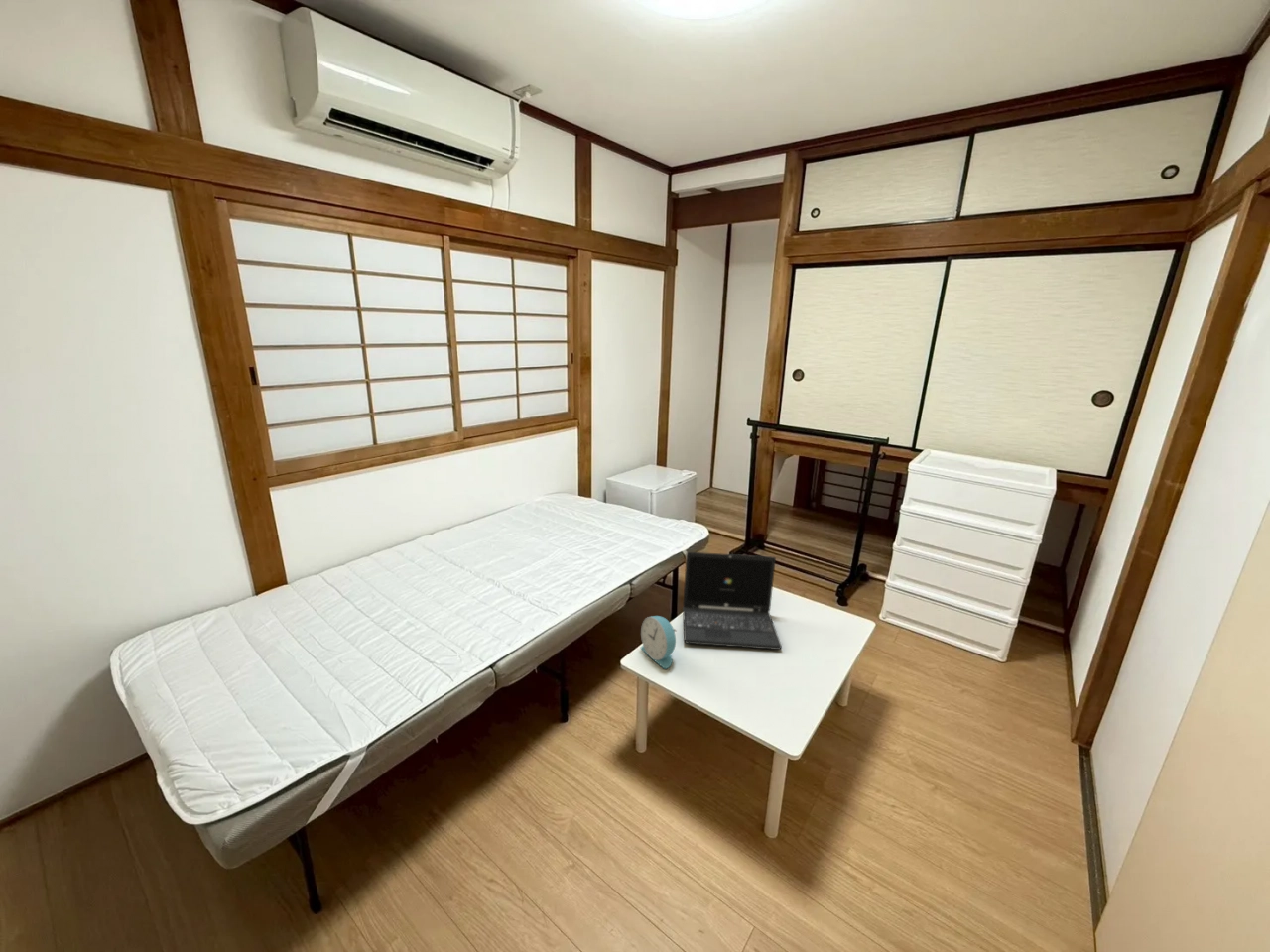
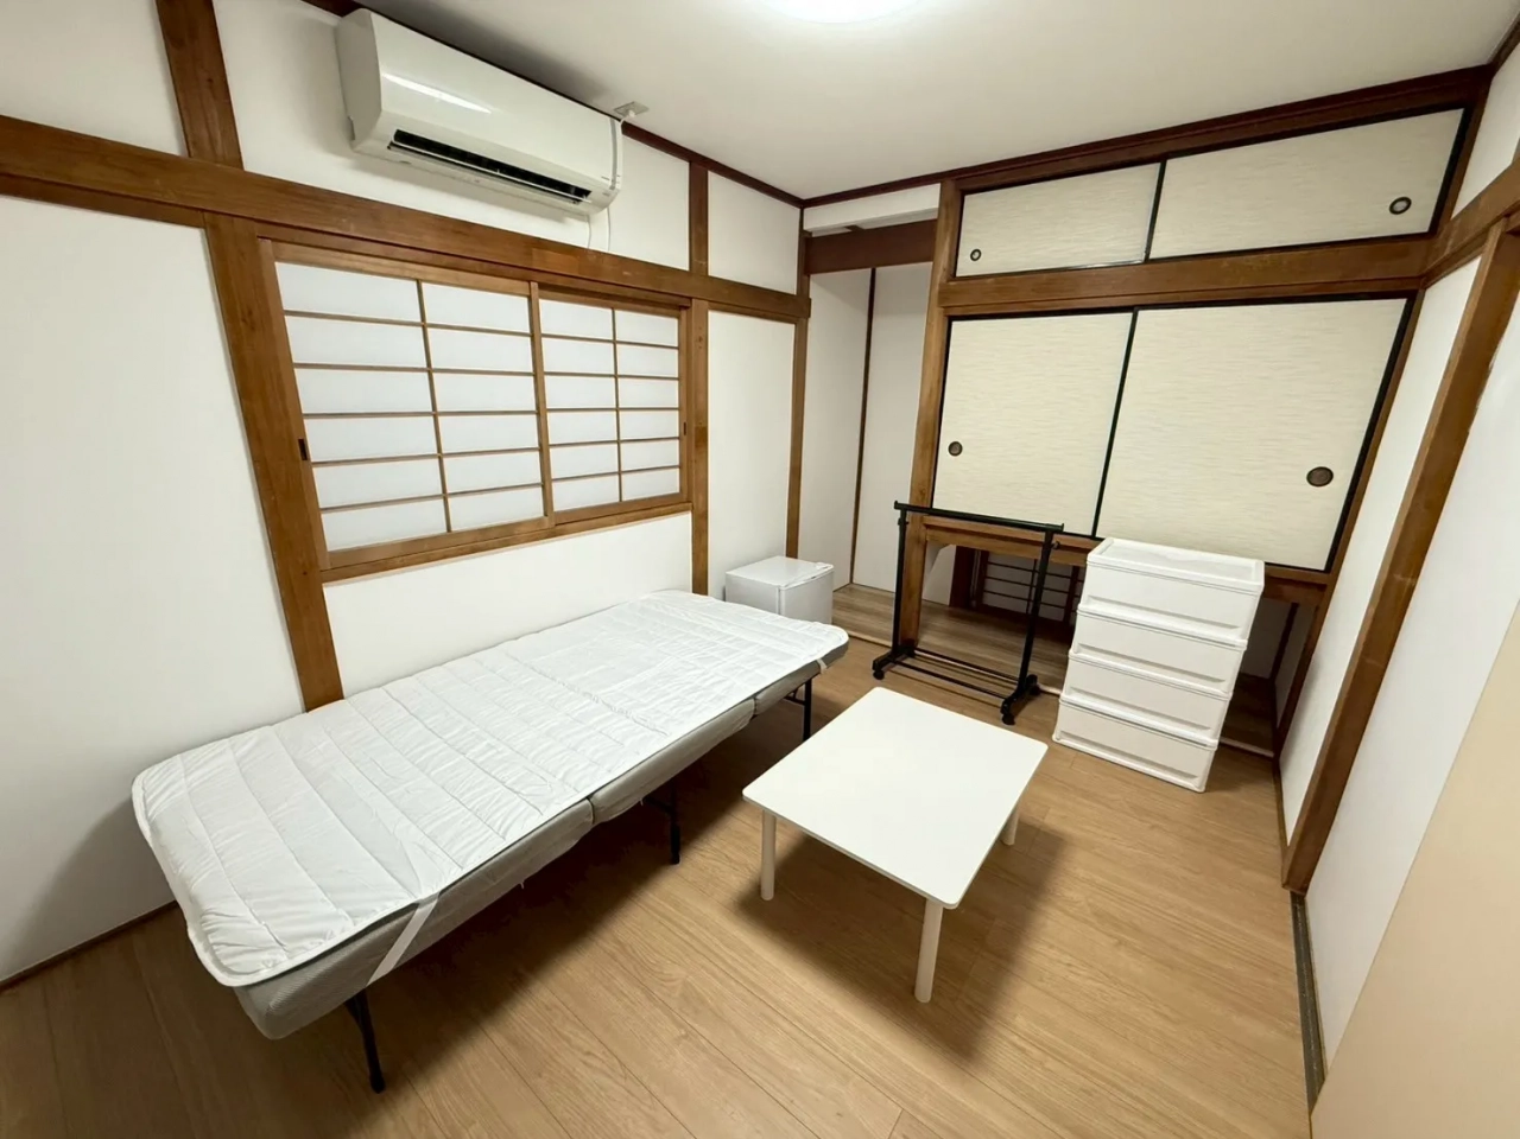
- laptop [682,551,783,651]
- alarm clock [640,615,678,669]
